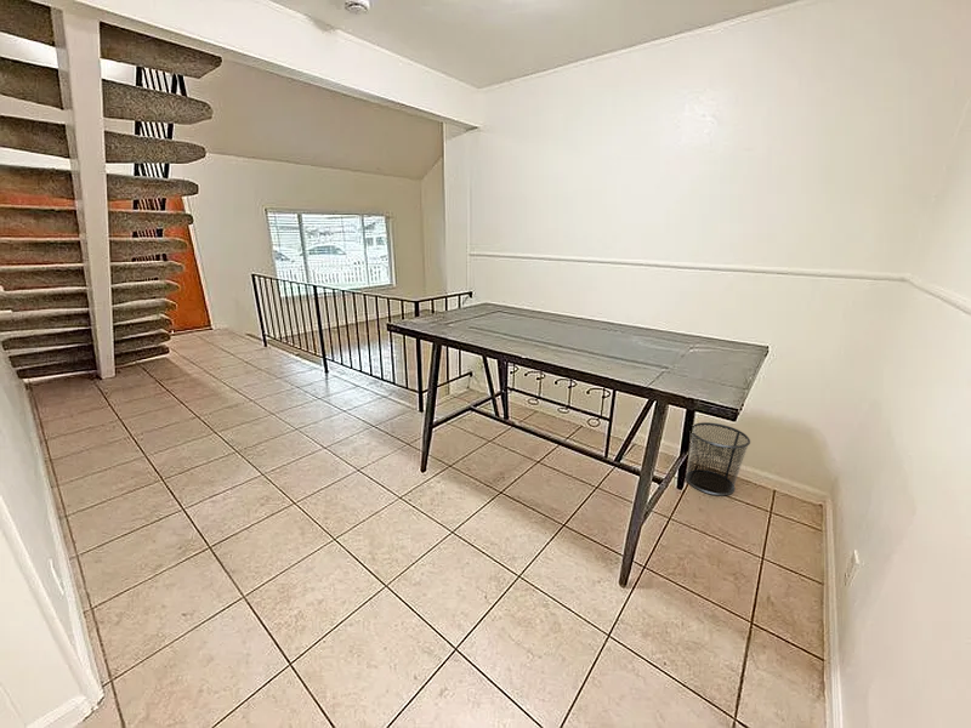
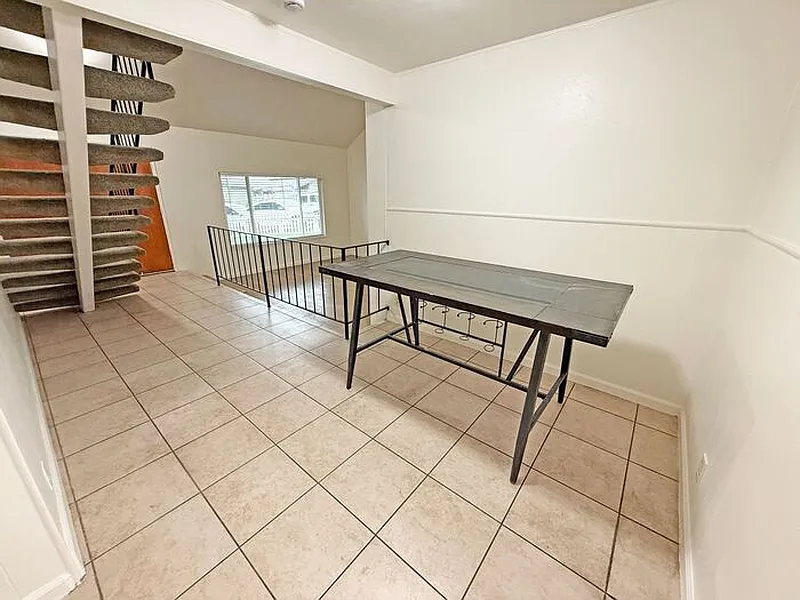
- waste bin [685,421,751,496]
